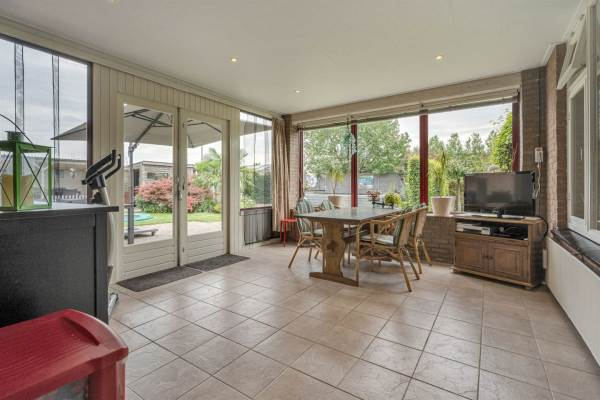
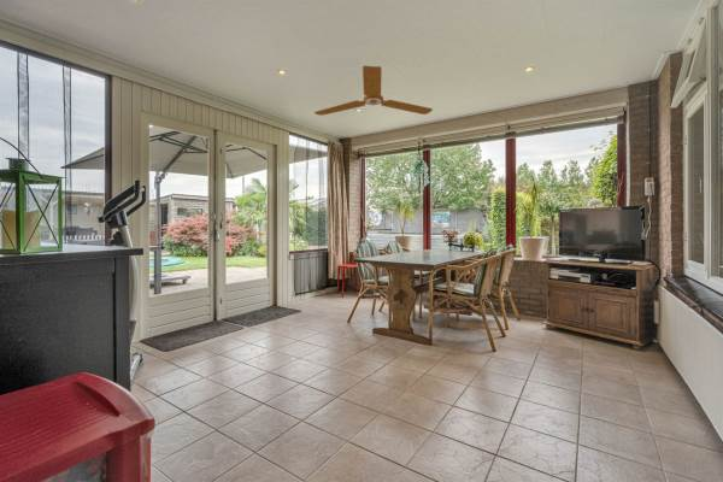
+ ceiling fan [313,64,434,117]
